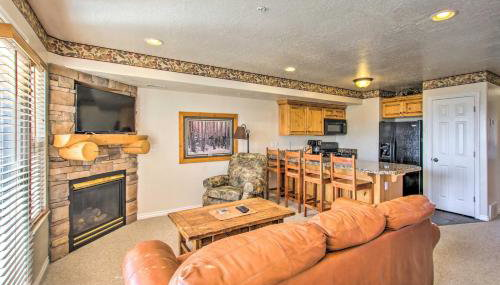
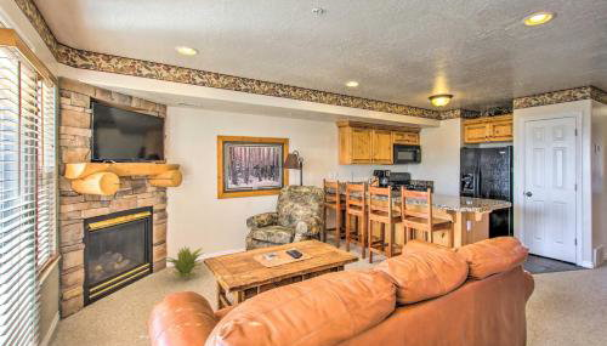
+ indoor plant [160,244,205,280]
